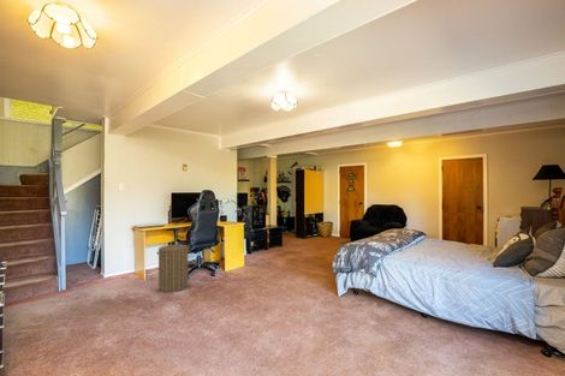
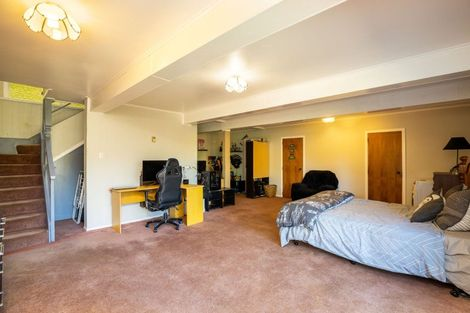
- laundry hamper [155,239,191,293]
